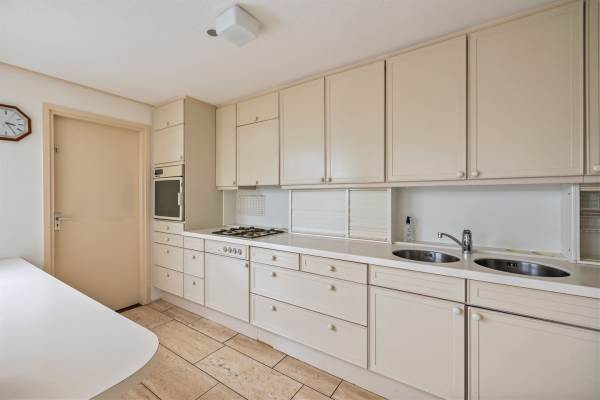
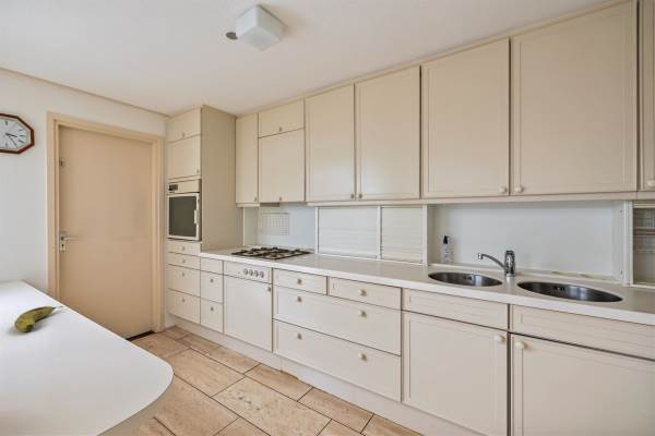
+ fruit [13,305,64,332]
